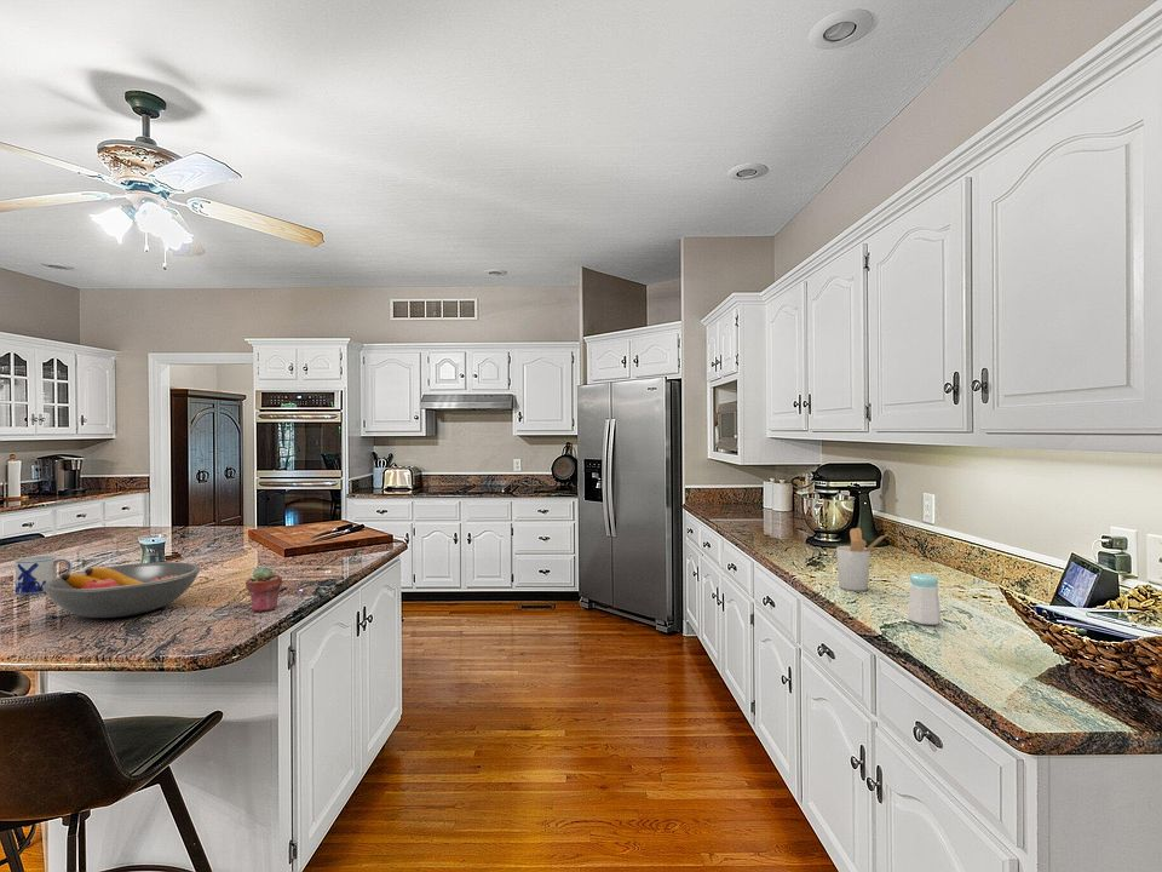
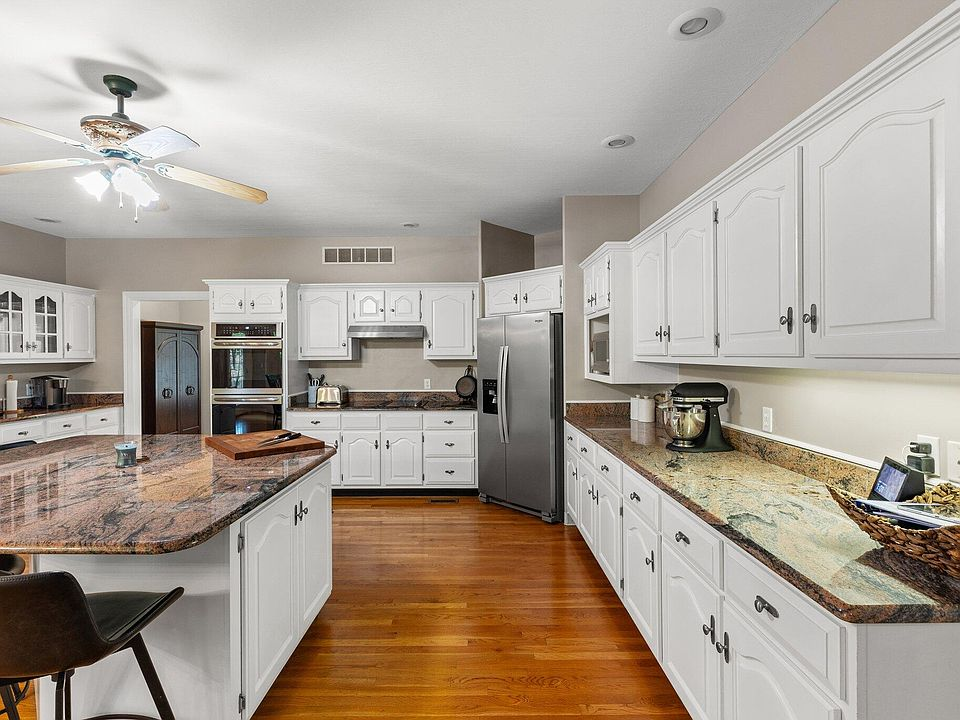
- fruit bowl [42,561,202,619]
- utensil holder [835,527,888,592]
- potted succulent [245,564,283,613]
- mug [13,555,74,595]
- salt shaker [907,573,942,626]
